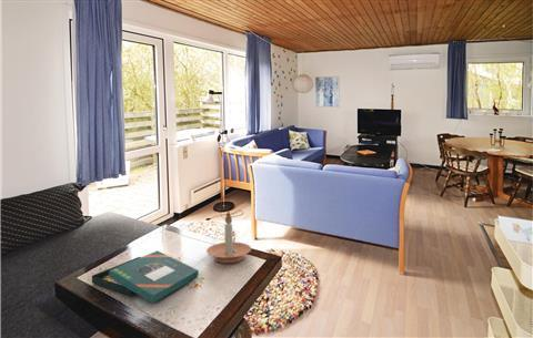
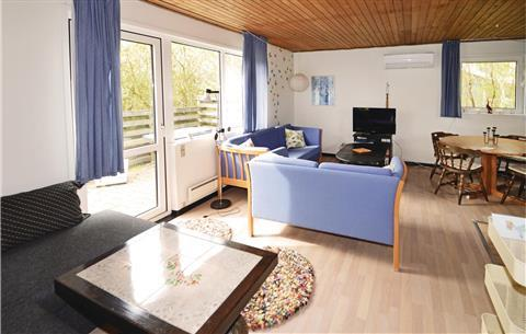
- board game [91,249,200,304]
- candle holder [205,209,252,264]
